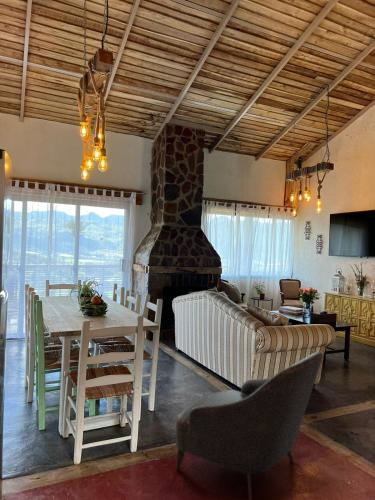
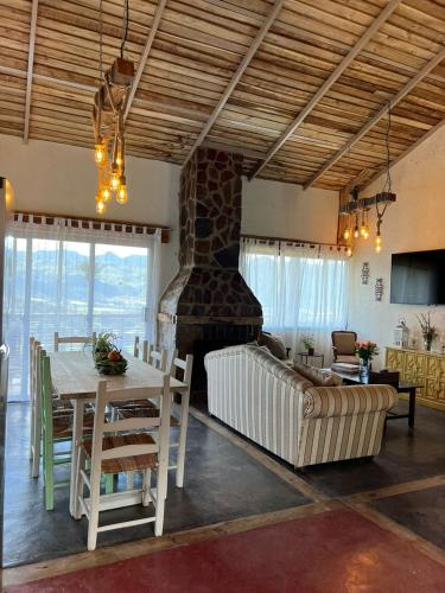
- armchair [175,351,324,500]
